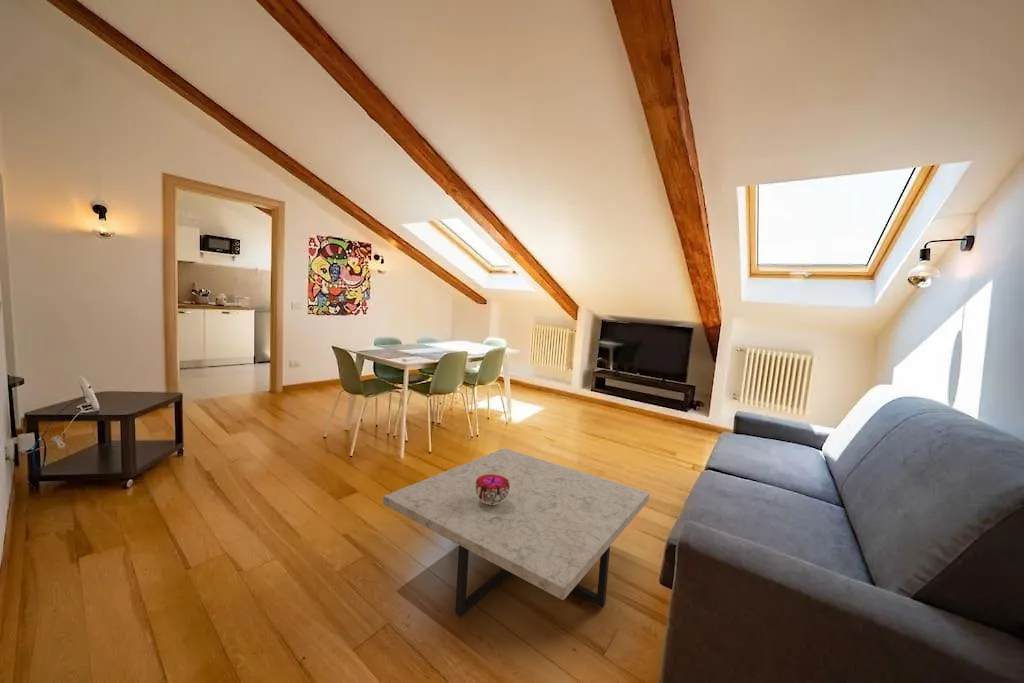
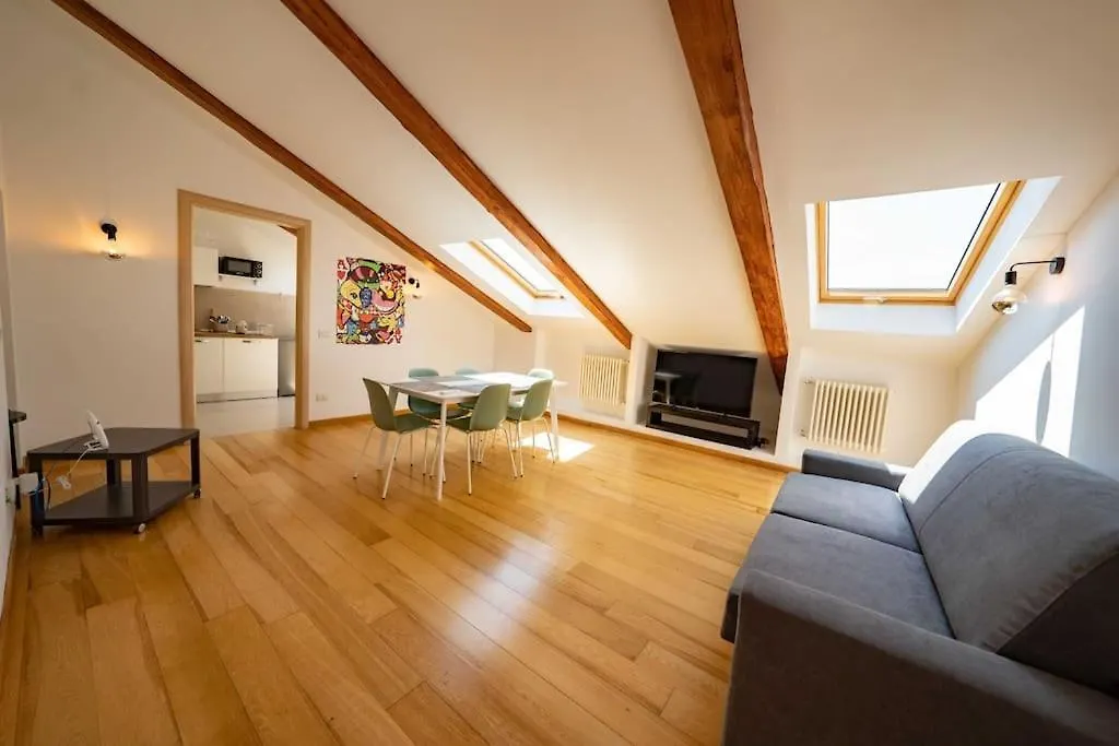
- decorative bowl [475,474,510,505]
- coffee table [382,447,651,618]
